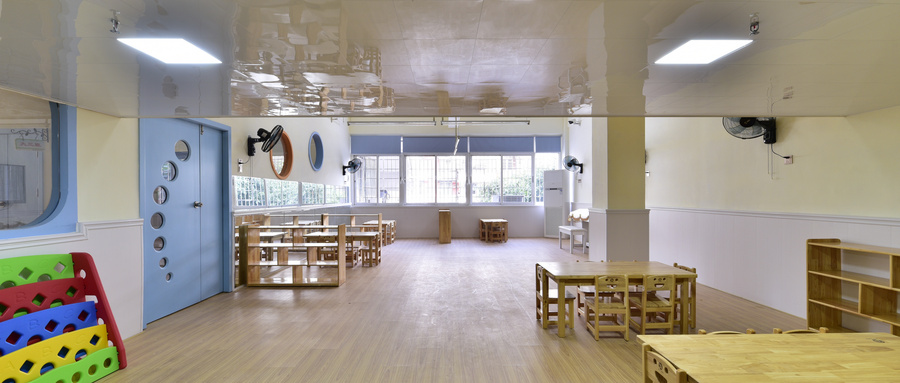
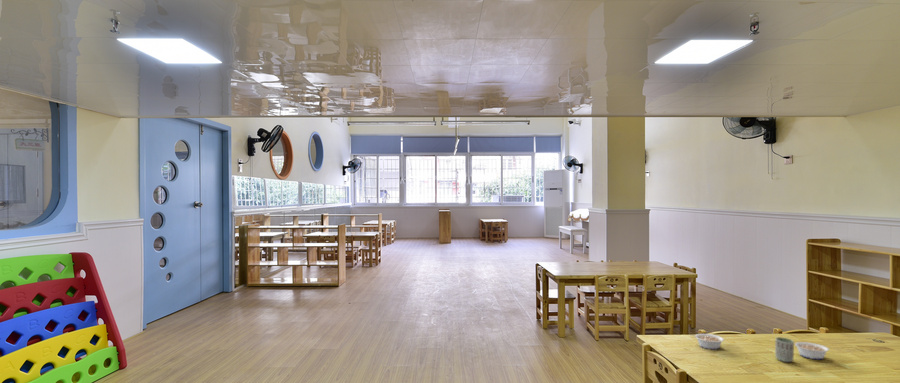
+ legume [794,341,830,360]
+ cup [774,336,795,363]
+ legume [689,333,725,351]
